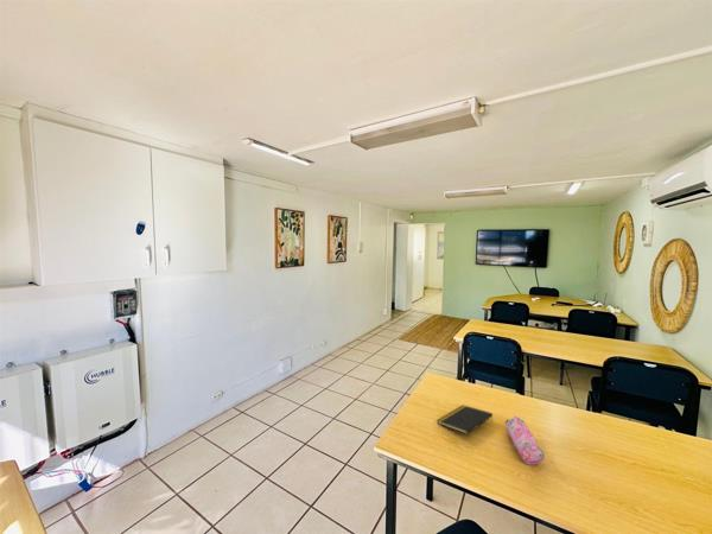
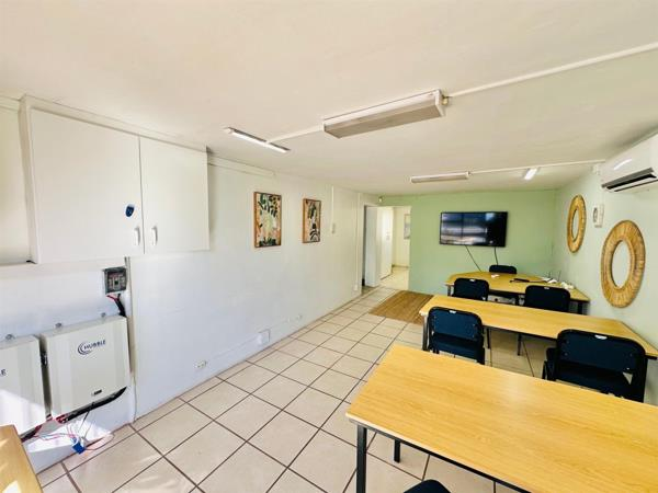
- notepad [436,403,494,436]
- pencil case [504,415,546,465]
